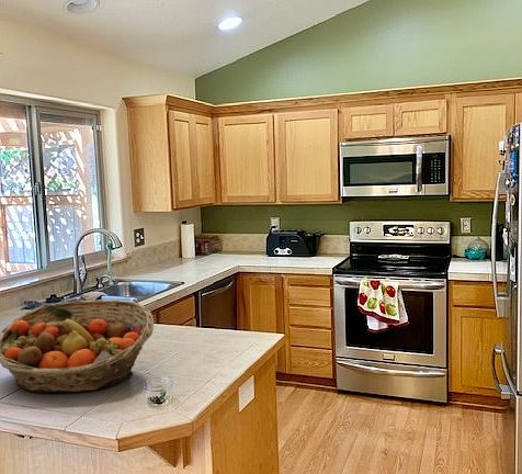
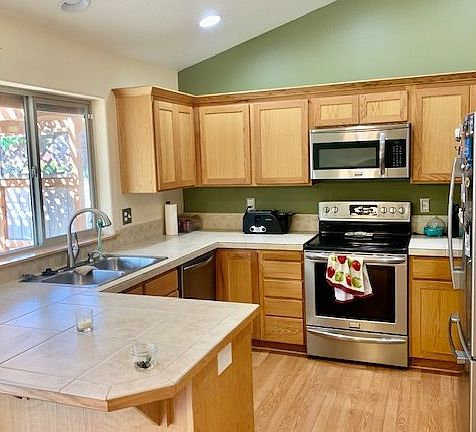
- fruit basket [0,298,155,394]
